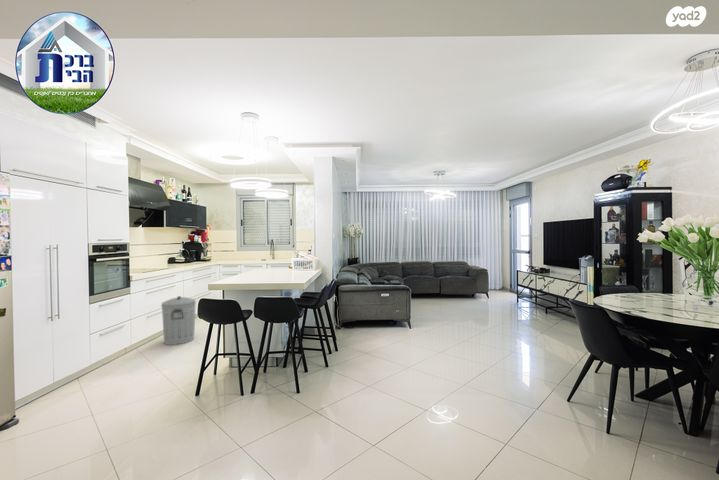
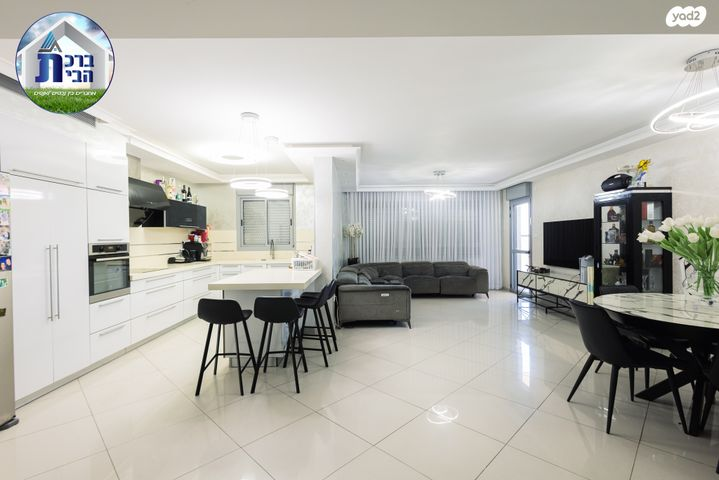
- trash can [160,295,197,346]
